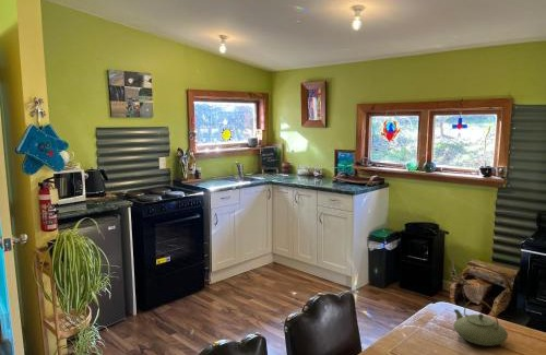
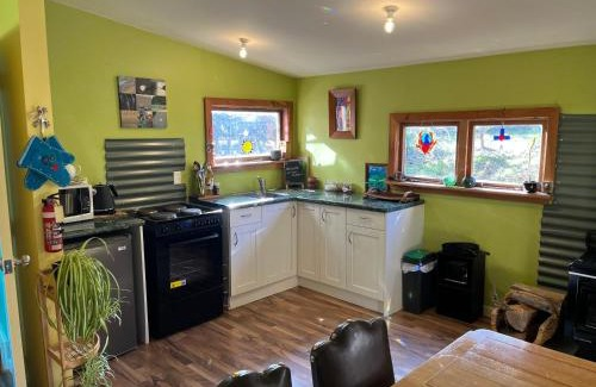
- teapot [452,298,509,347]
